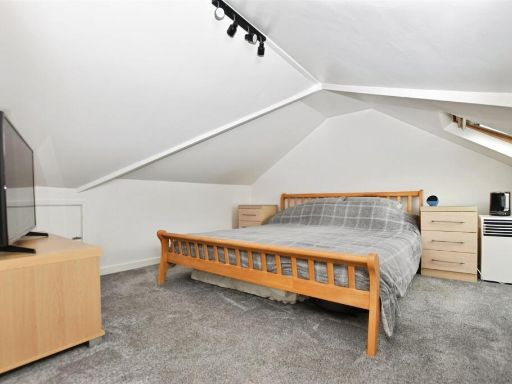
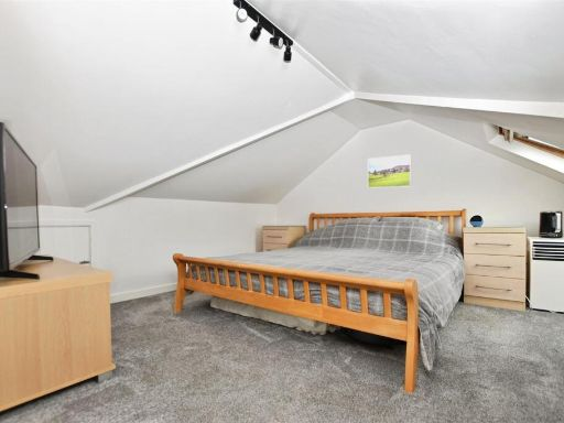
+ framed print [367,153,412,189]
